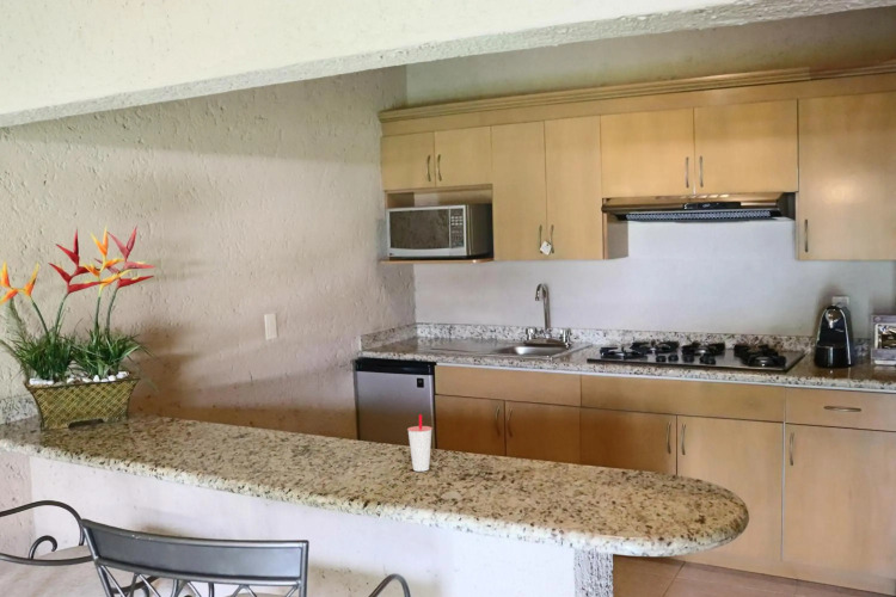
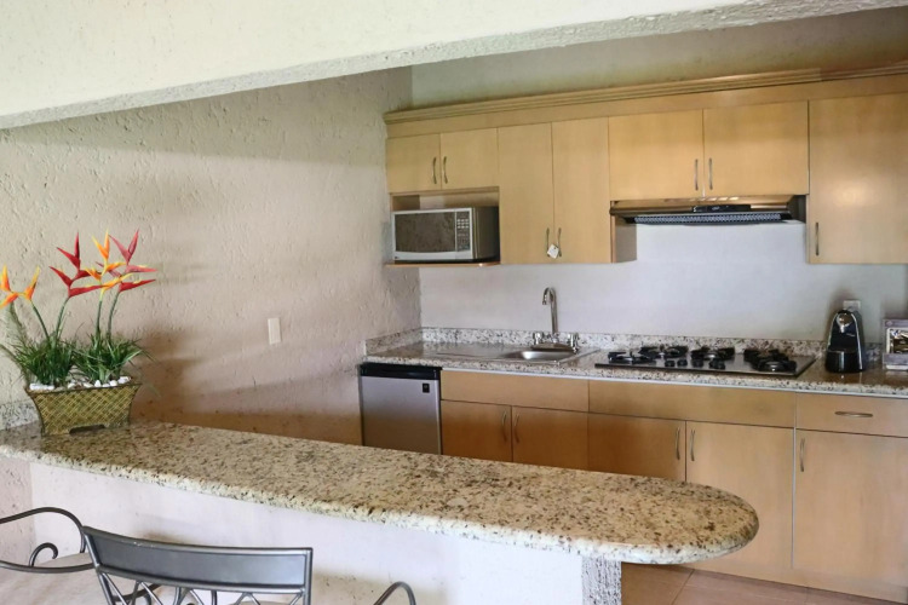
- cup [406,413,434,473]
